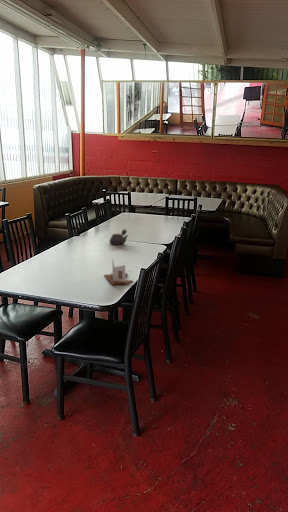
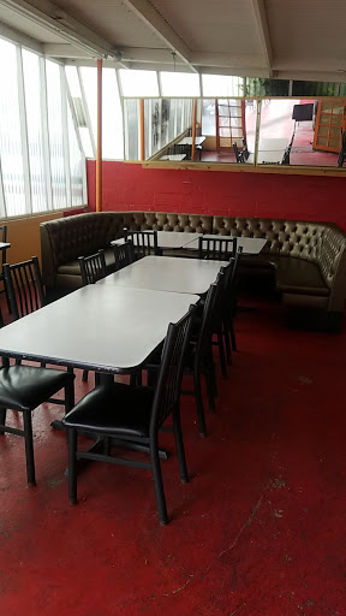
- teapot [108,228,129,246]
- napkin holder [103,258,135,286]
